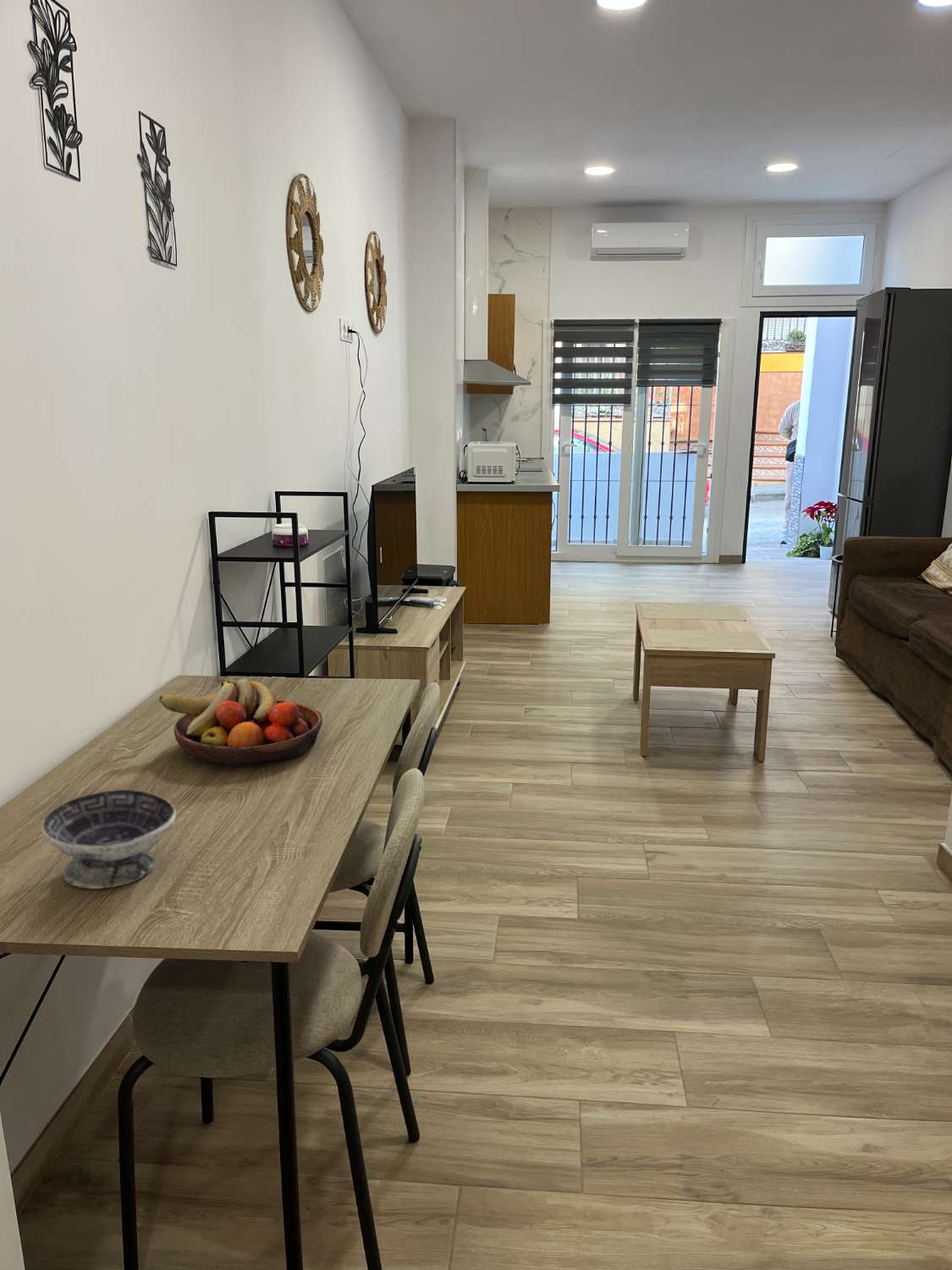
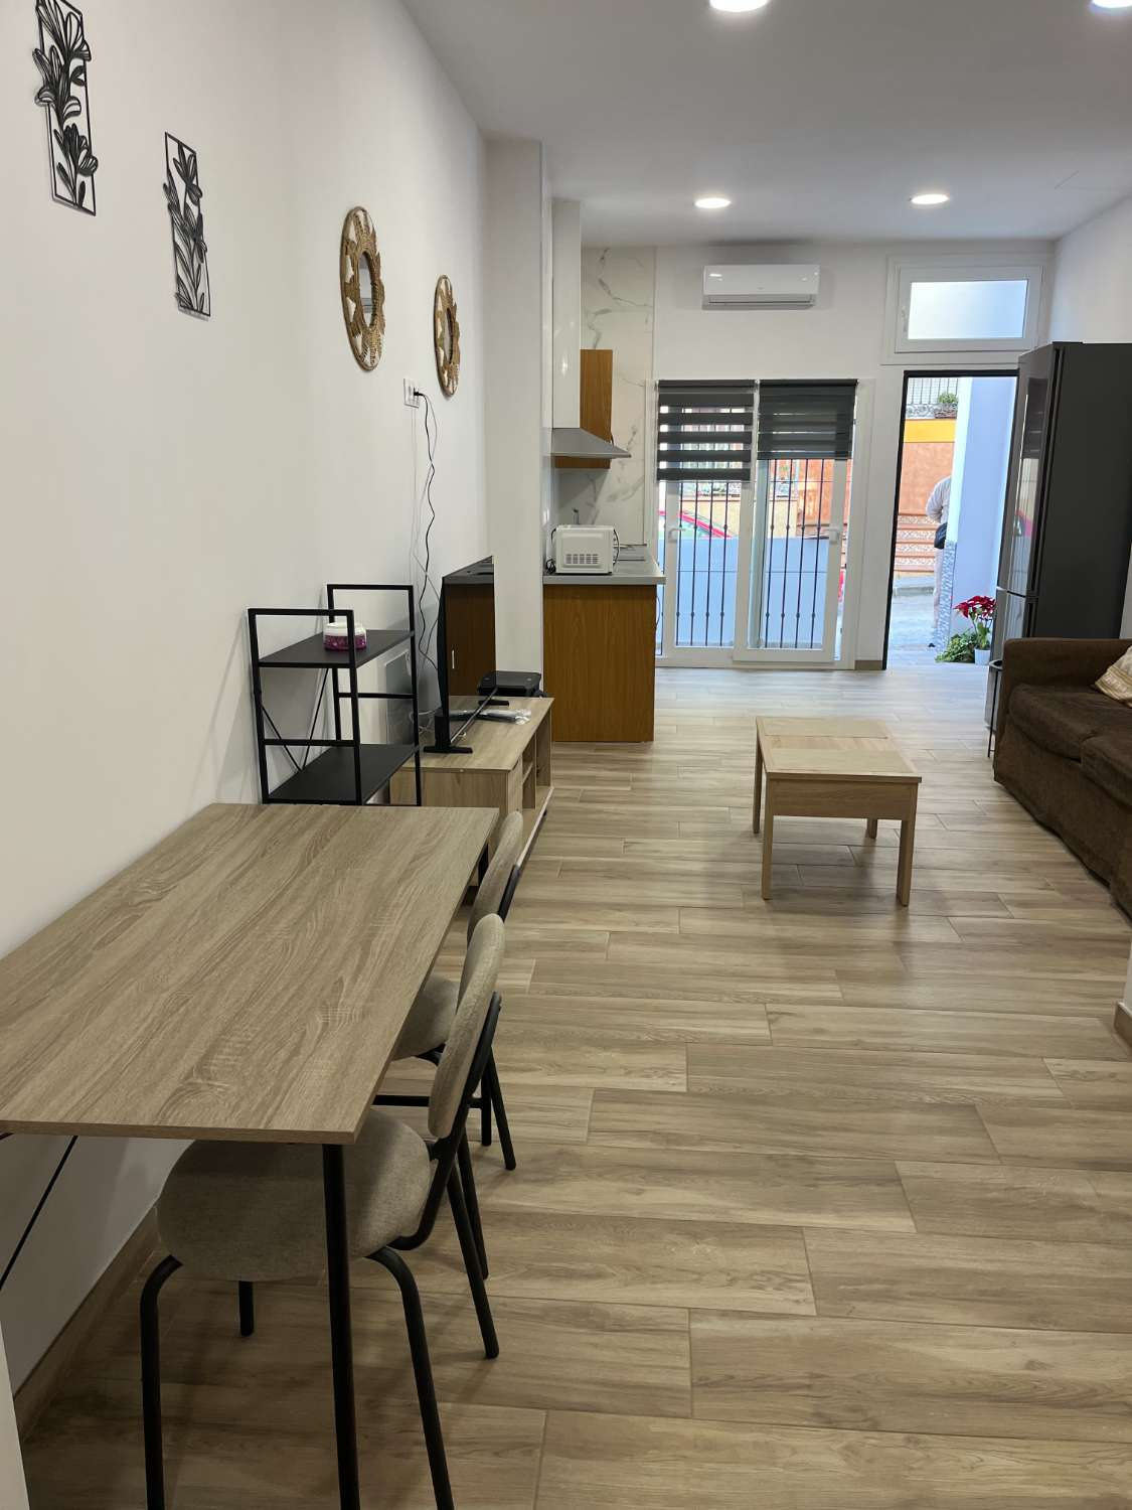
- fruit bowl [158,678,323,767]
- bowl [41,789,177,890]
